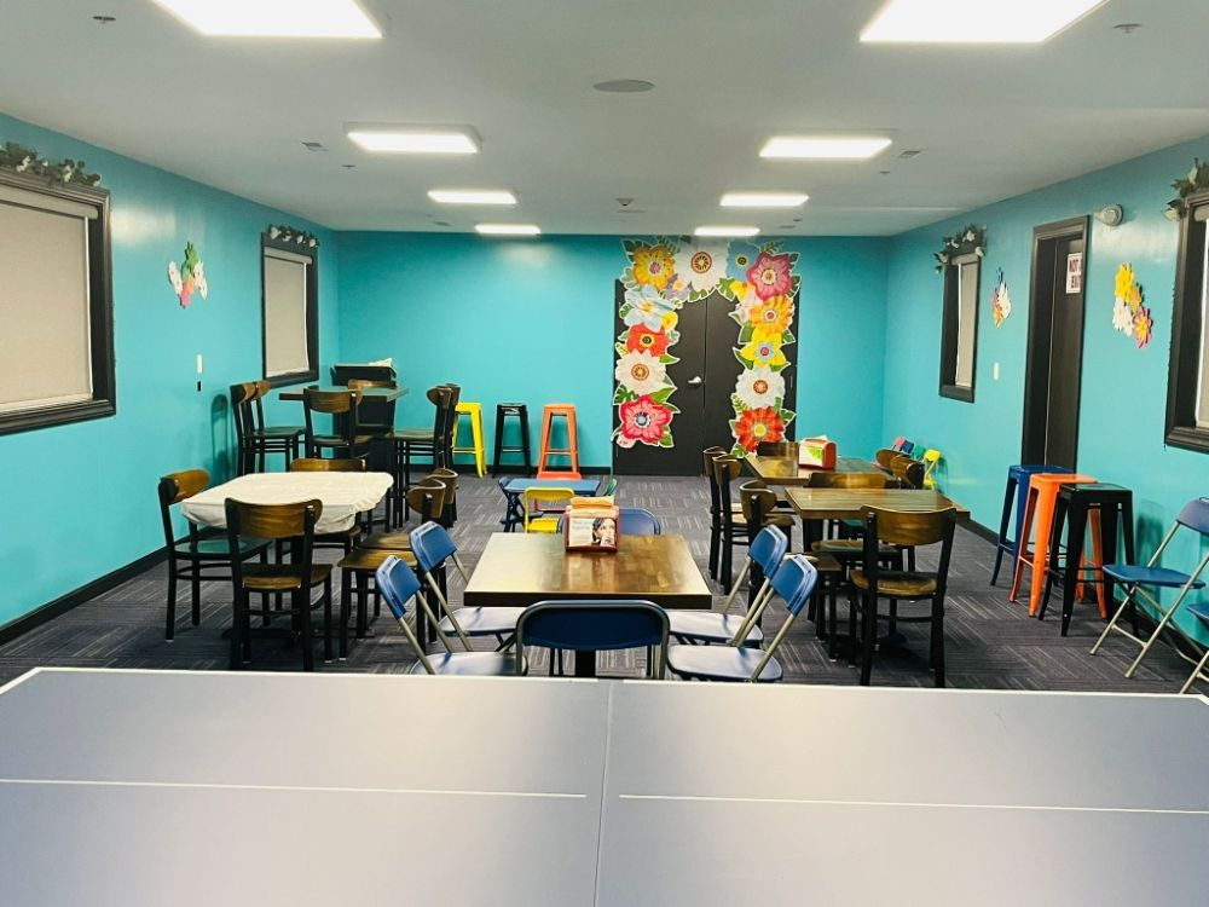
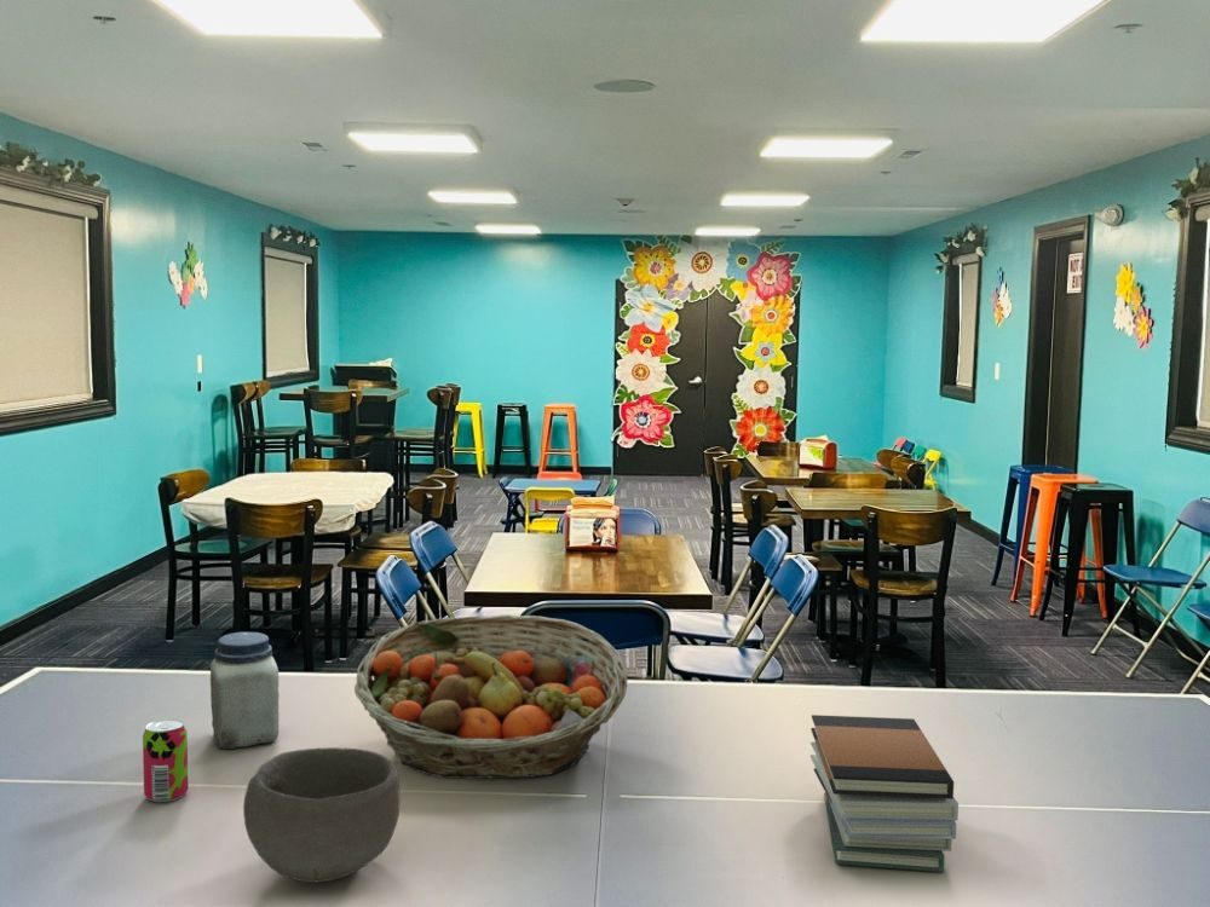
+ book stack [809,714,960,873]
+ jar [209,631,281,750]
+ beverage can [142,718,189,803]
+ bowl [242,746,402,884]
+ fruit basket [353,613,629,780]
